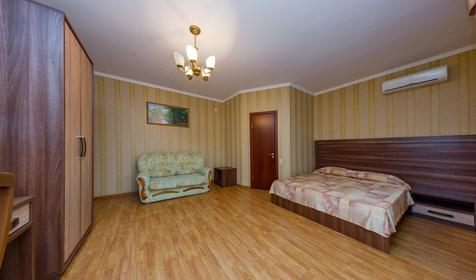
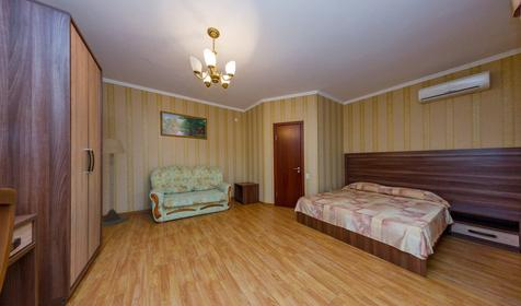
+ floor lamp [102,138,129,227]
